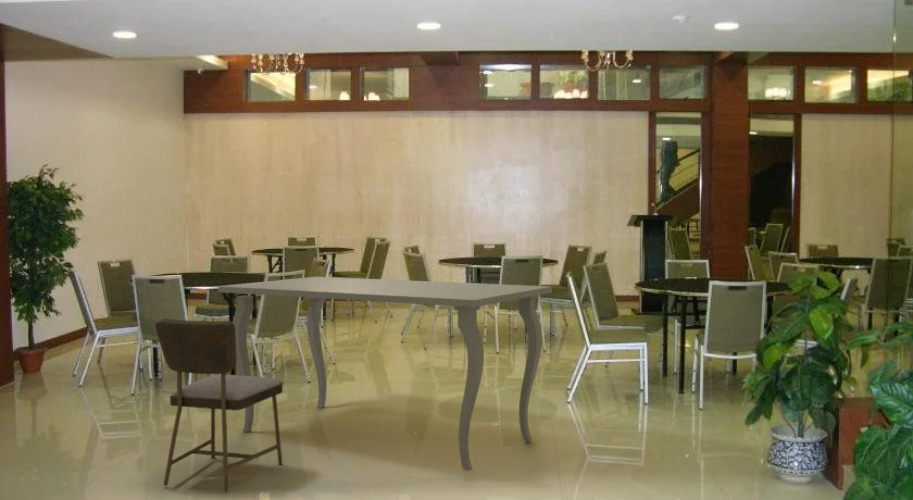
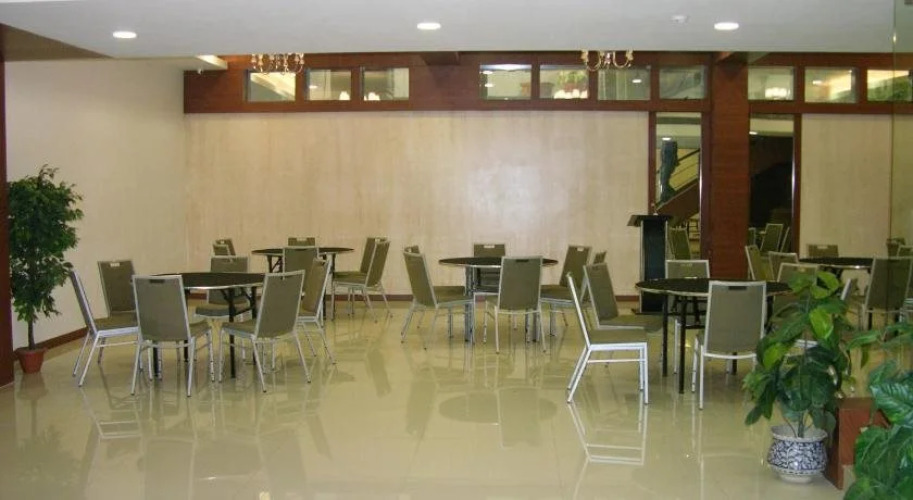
- dining table [217,276,553,472]
- dining chair [155,318,284,493]
